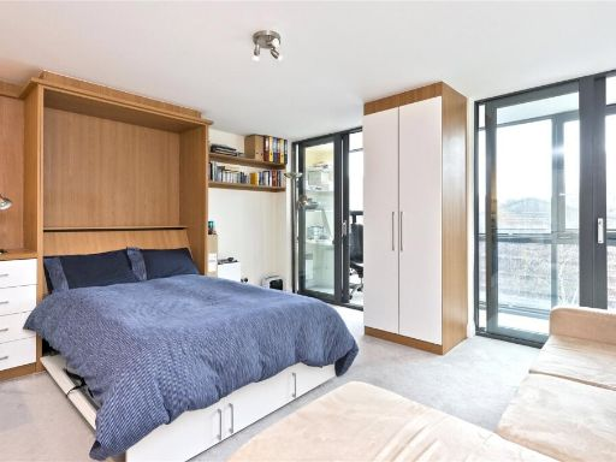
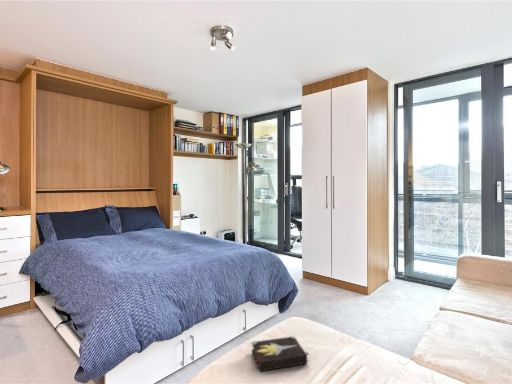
+ hardback book [251,335,311,373]
